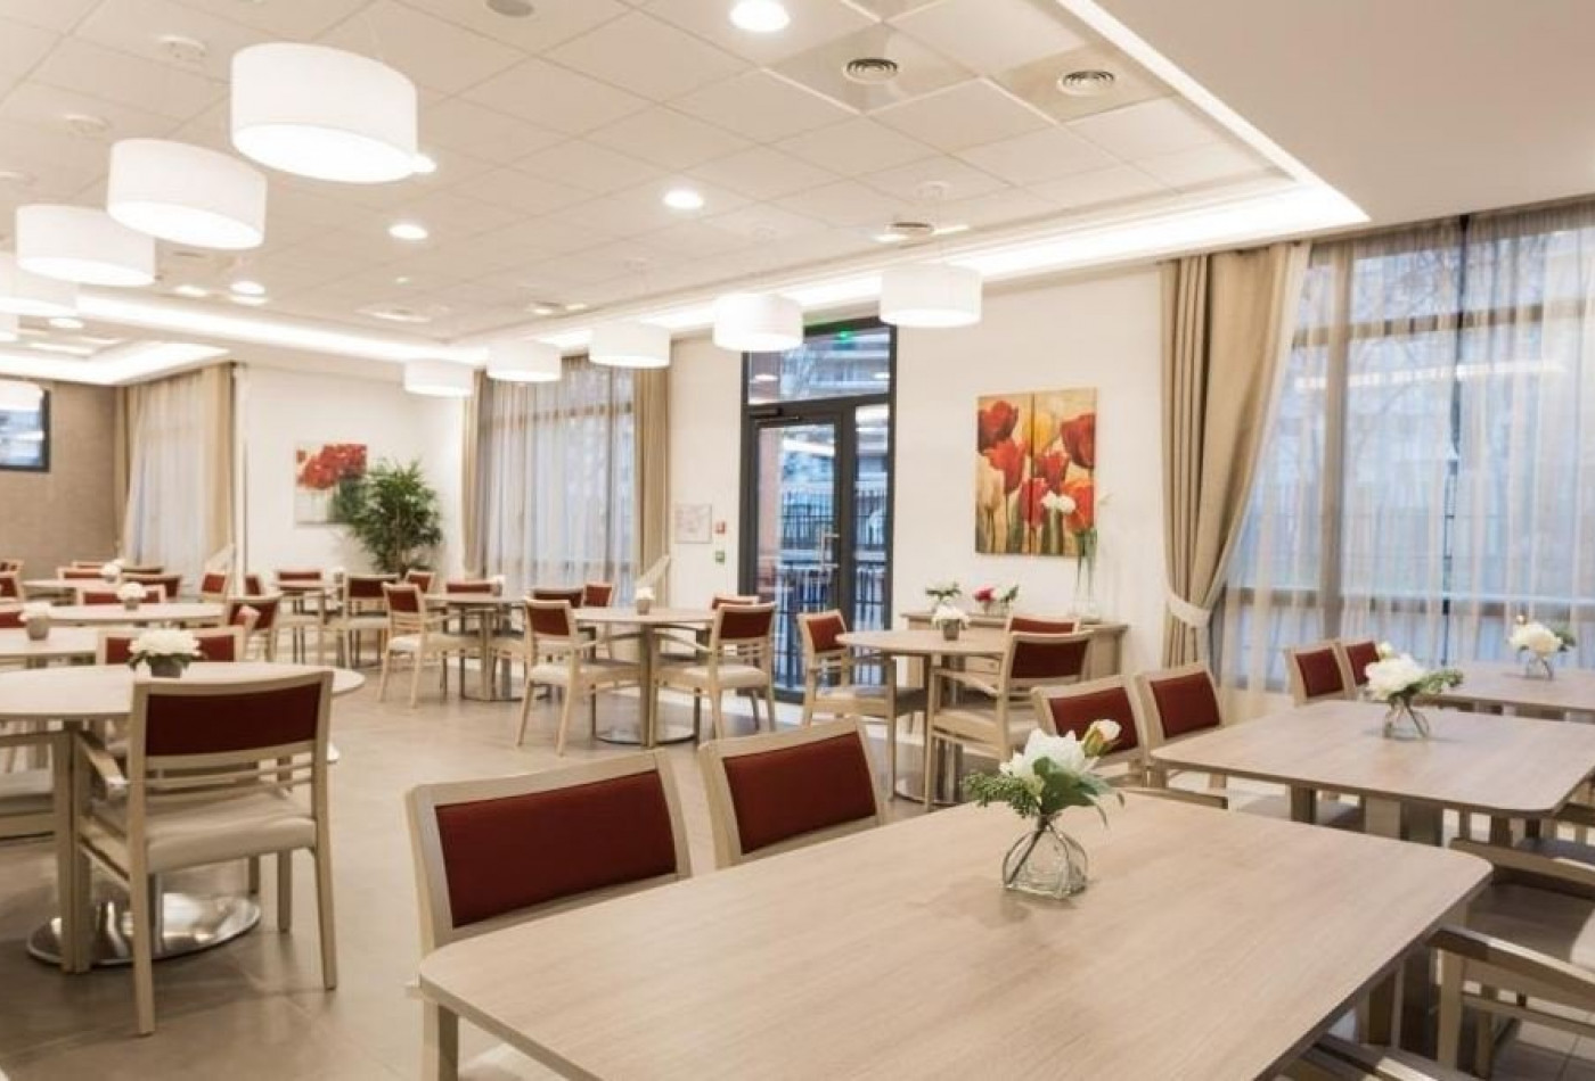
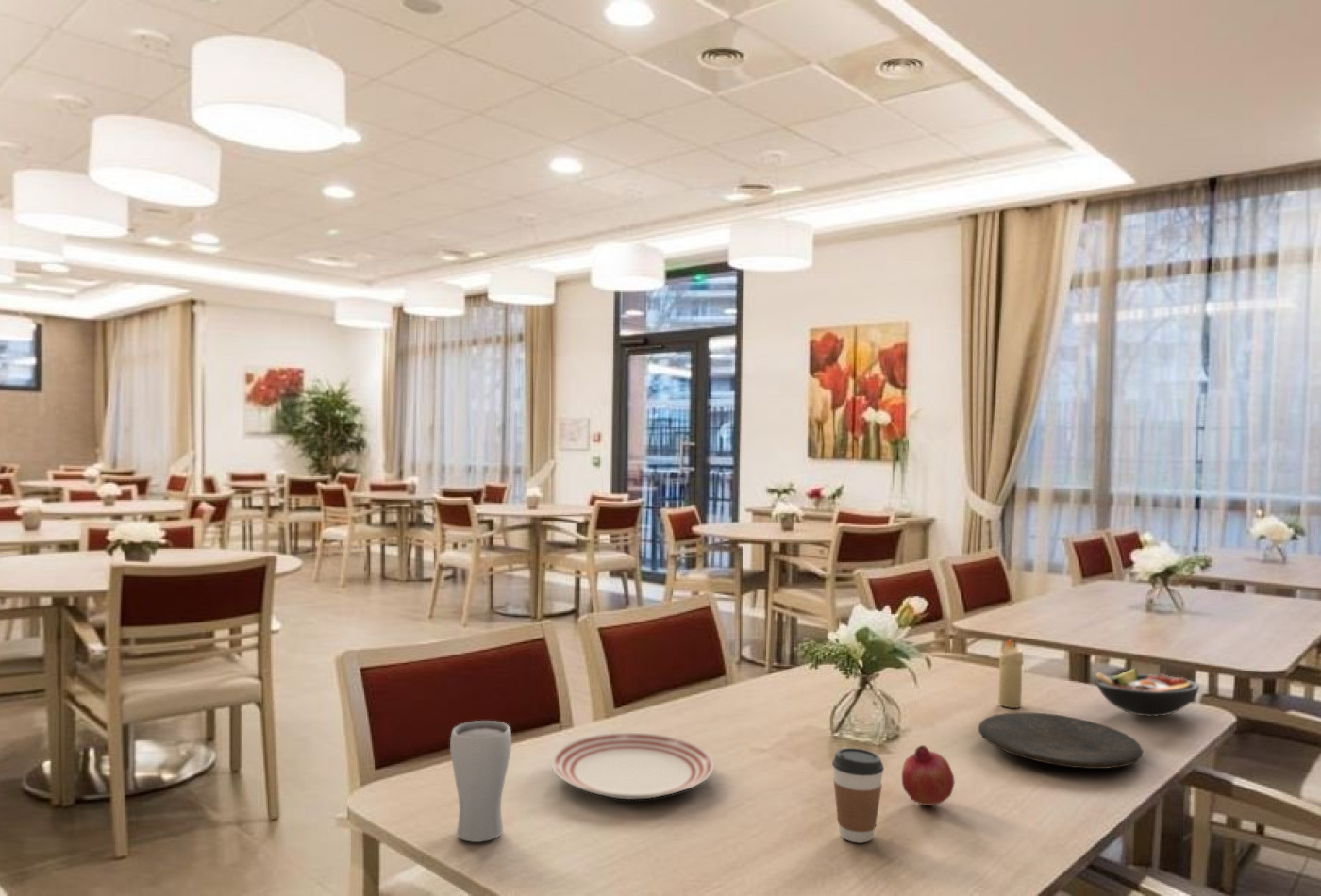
+ fruit [901,744,956,806]
+ drinking glass [449,720,512,843]
+ candle [997,637,1025,709]
+ dinner plate [550,732,715,800]
+ coffee cup [831,747,885,844]
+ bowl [1095,667,1200,718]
+ plate [978,711,1145,770]
